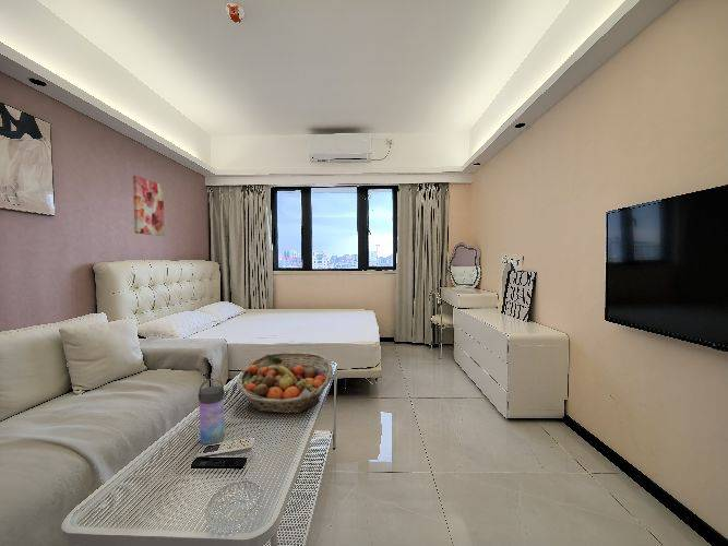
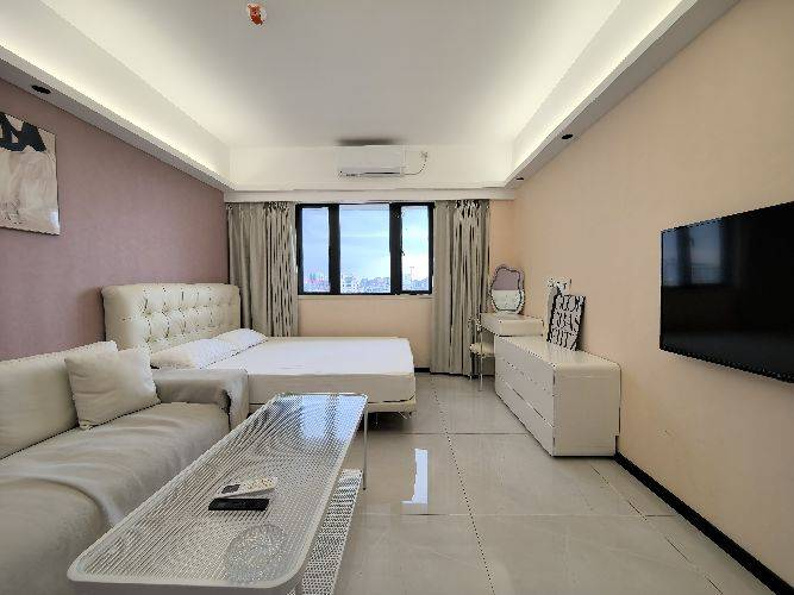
- wall art [132,175,166,237]
- fruit basket [236,352,334,414]
- water bottle [196,378,226,444]
